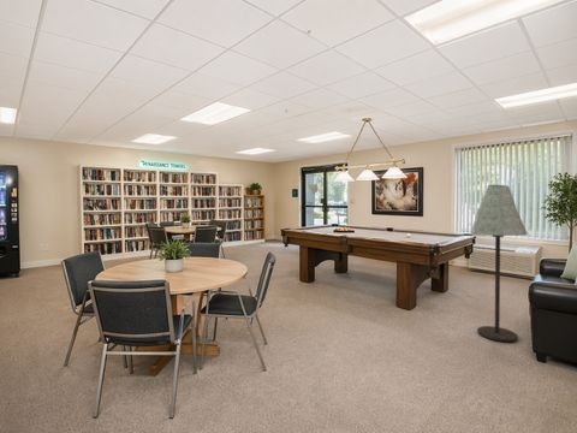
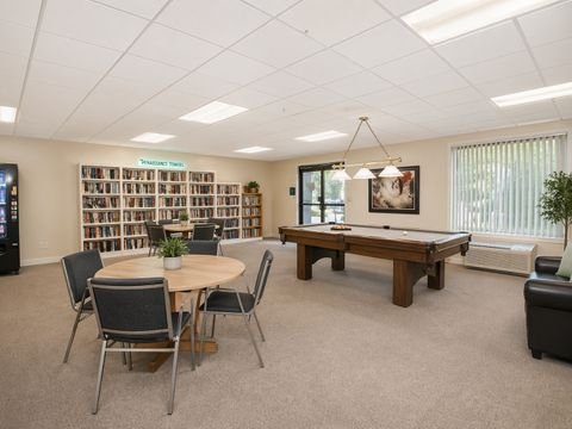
- floor lamp [469,184,529,343]
